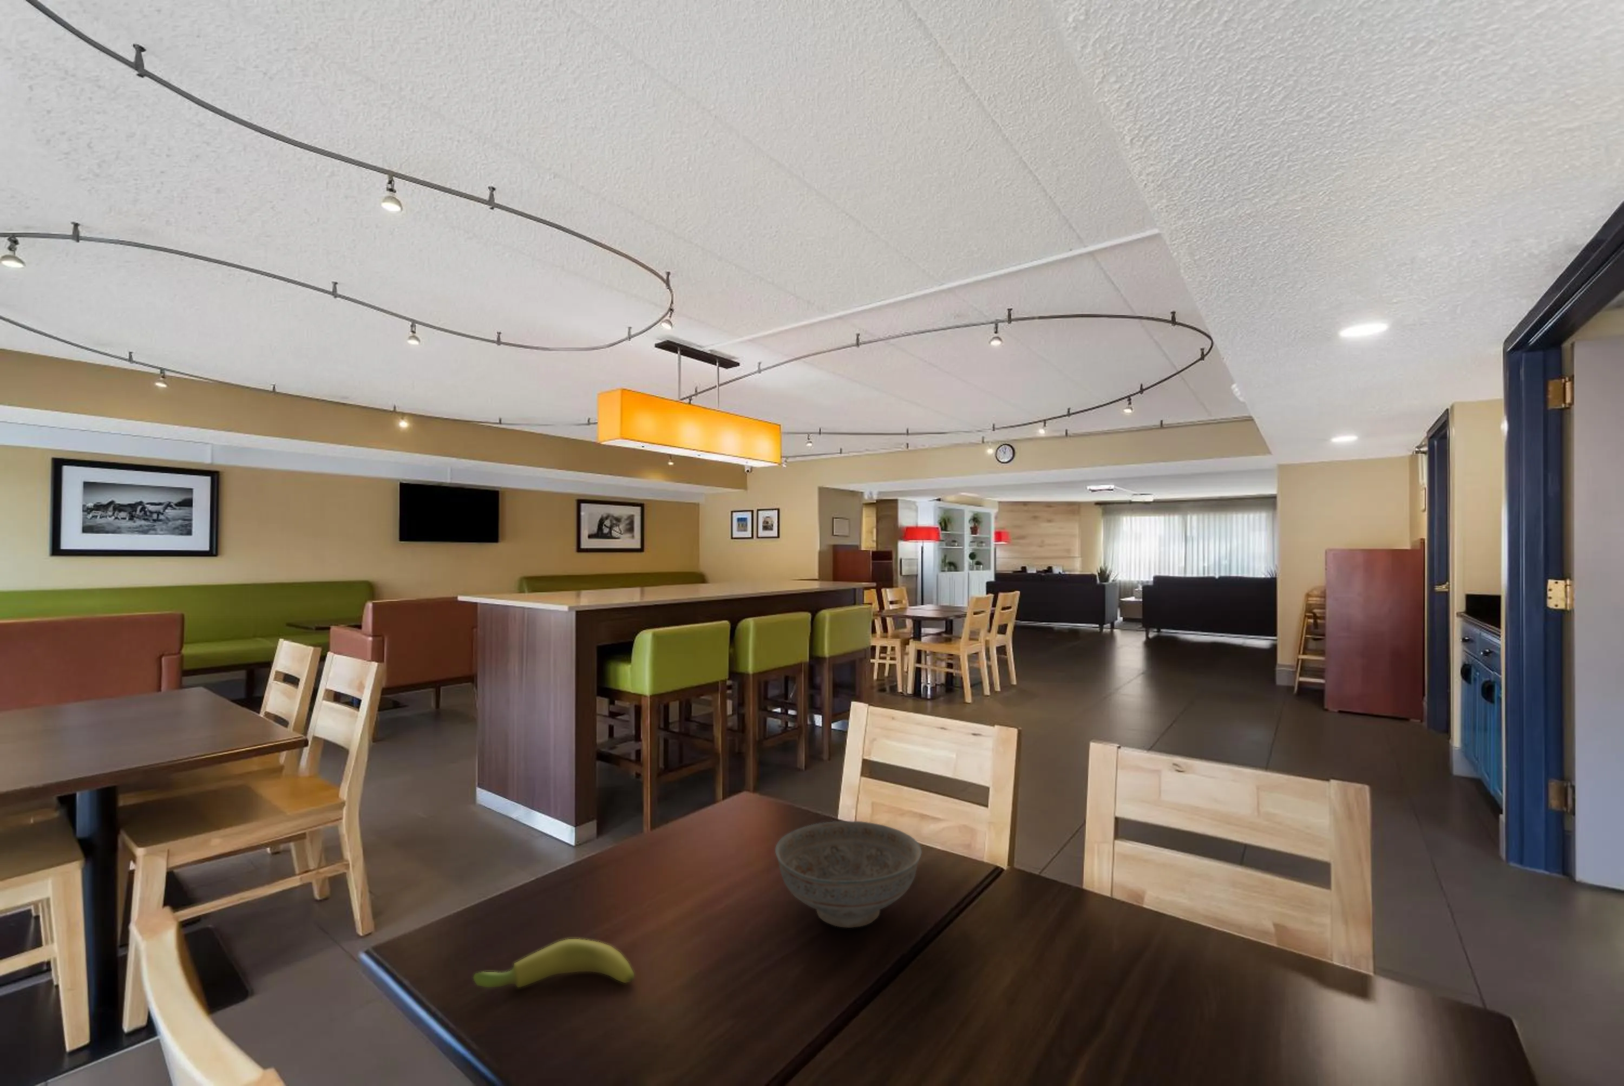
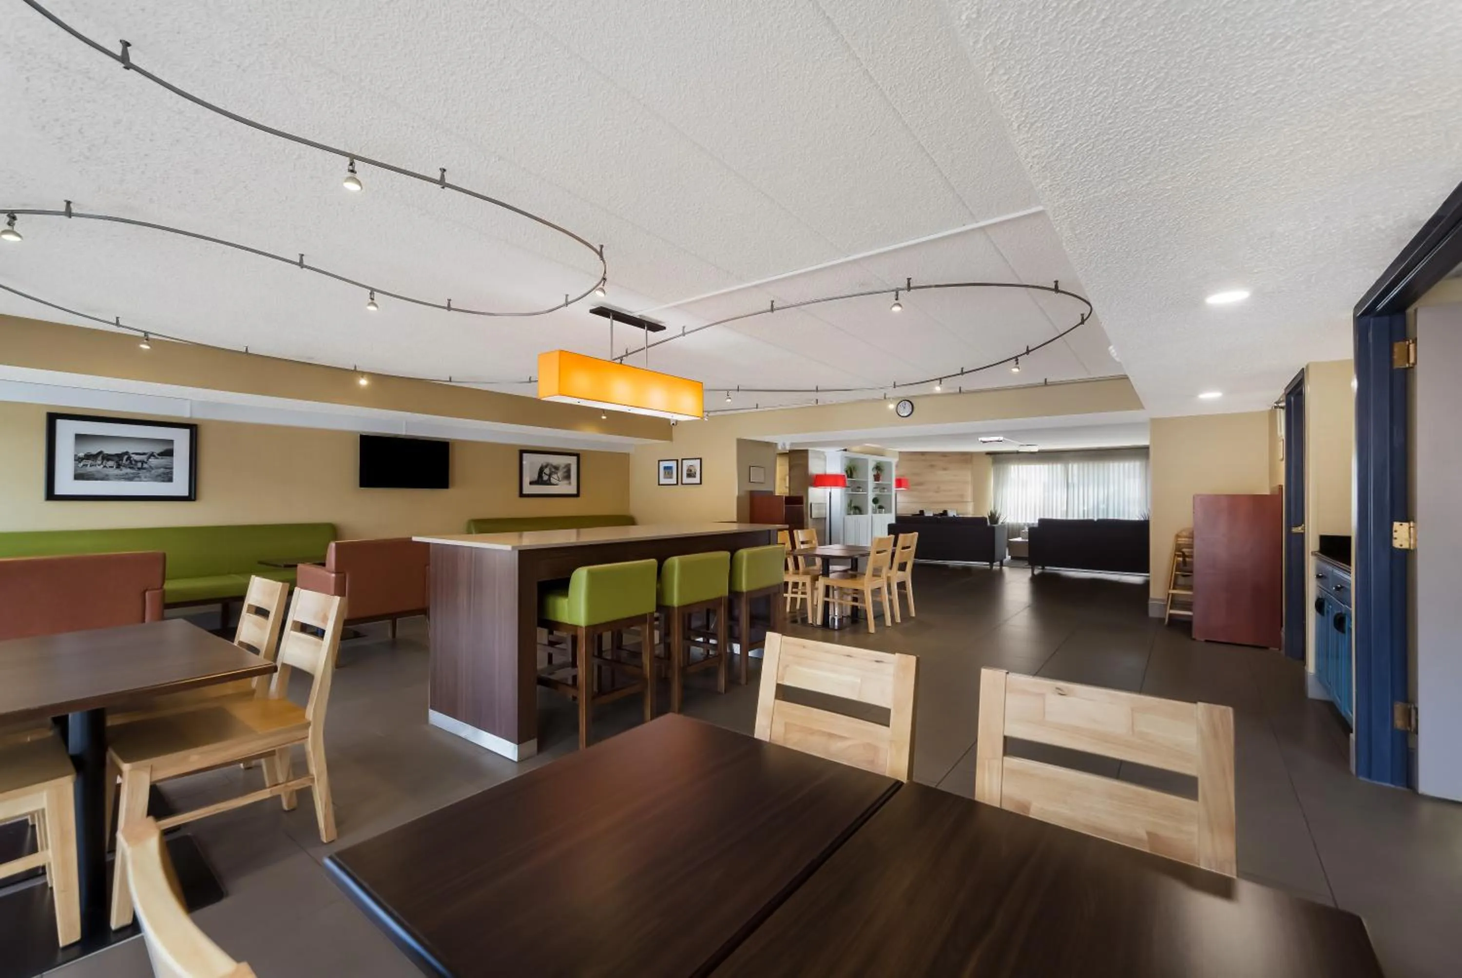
- banana [473,938,635,988]
- decorative bowl [774,821,922,928]
